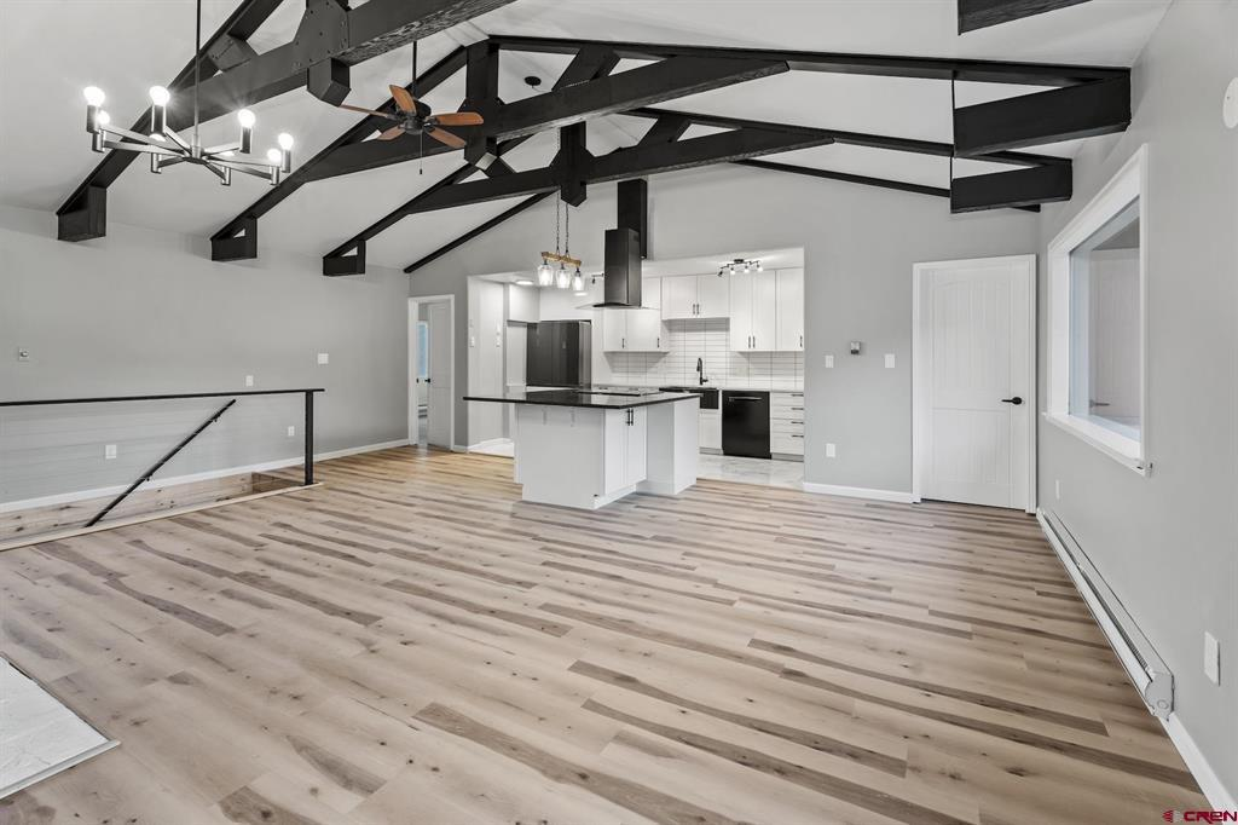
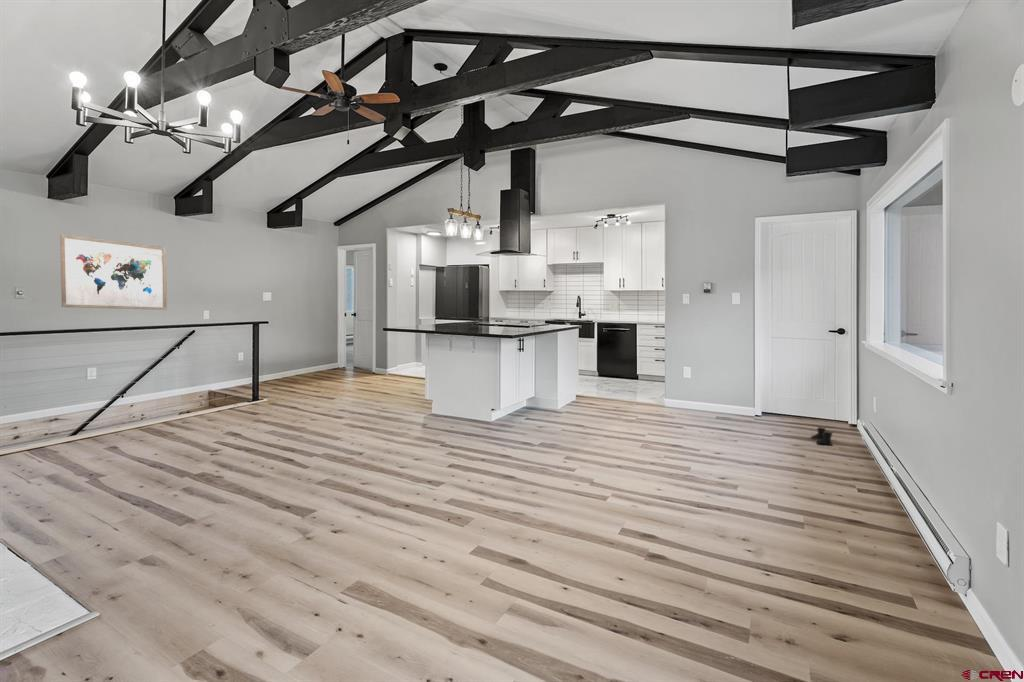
+ boots [810,426,834,446]
+ wall art [59,233,168,311]
